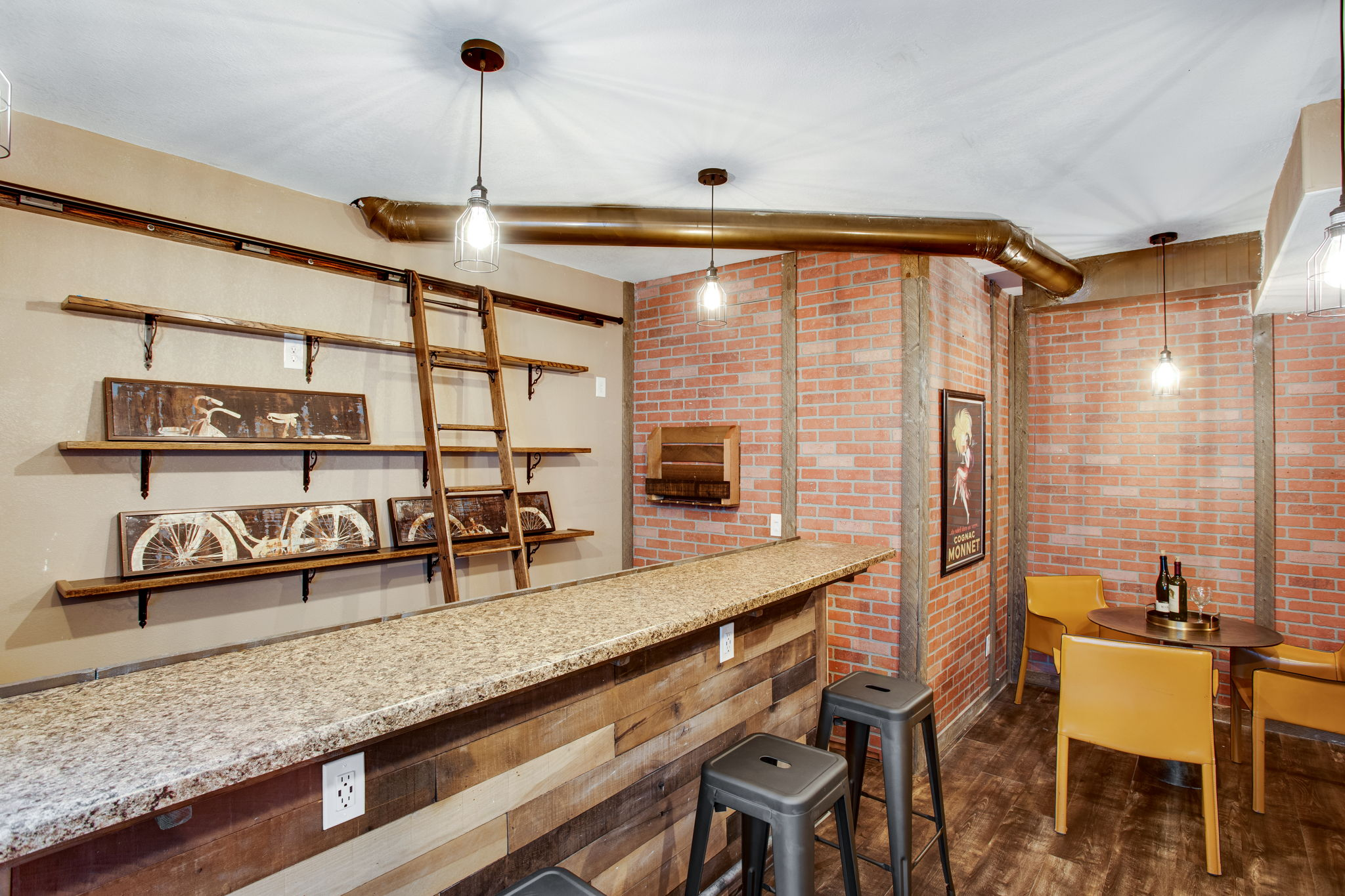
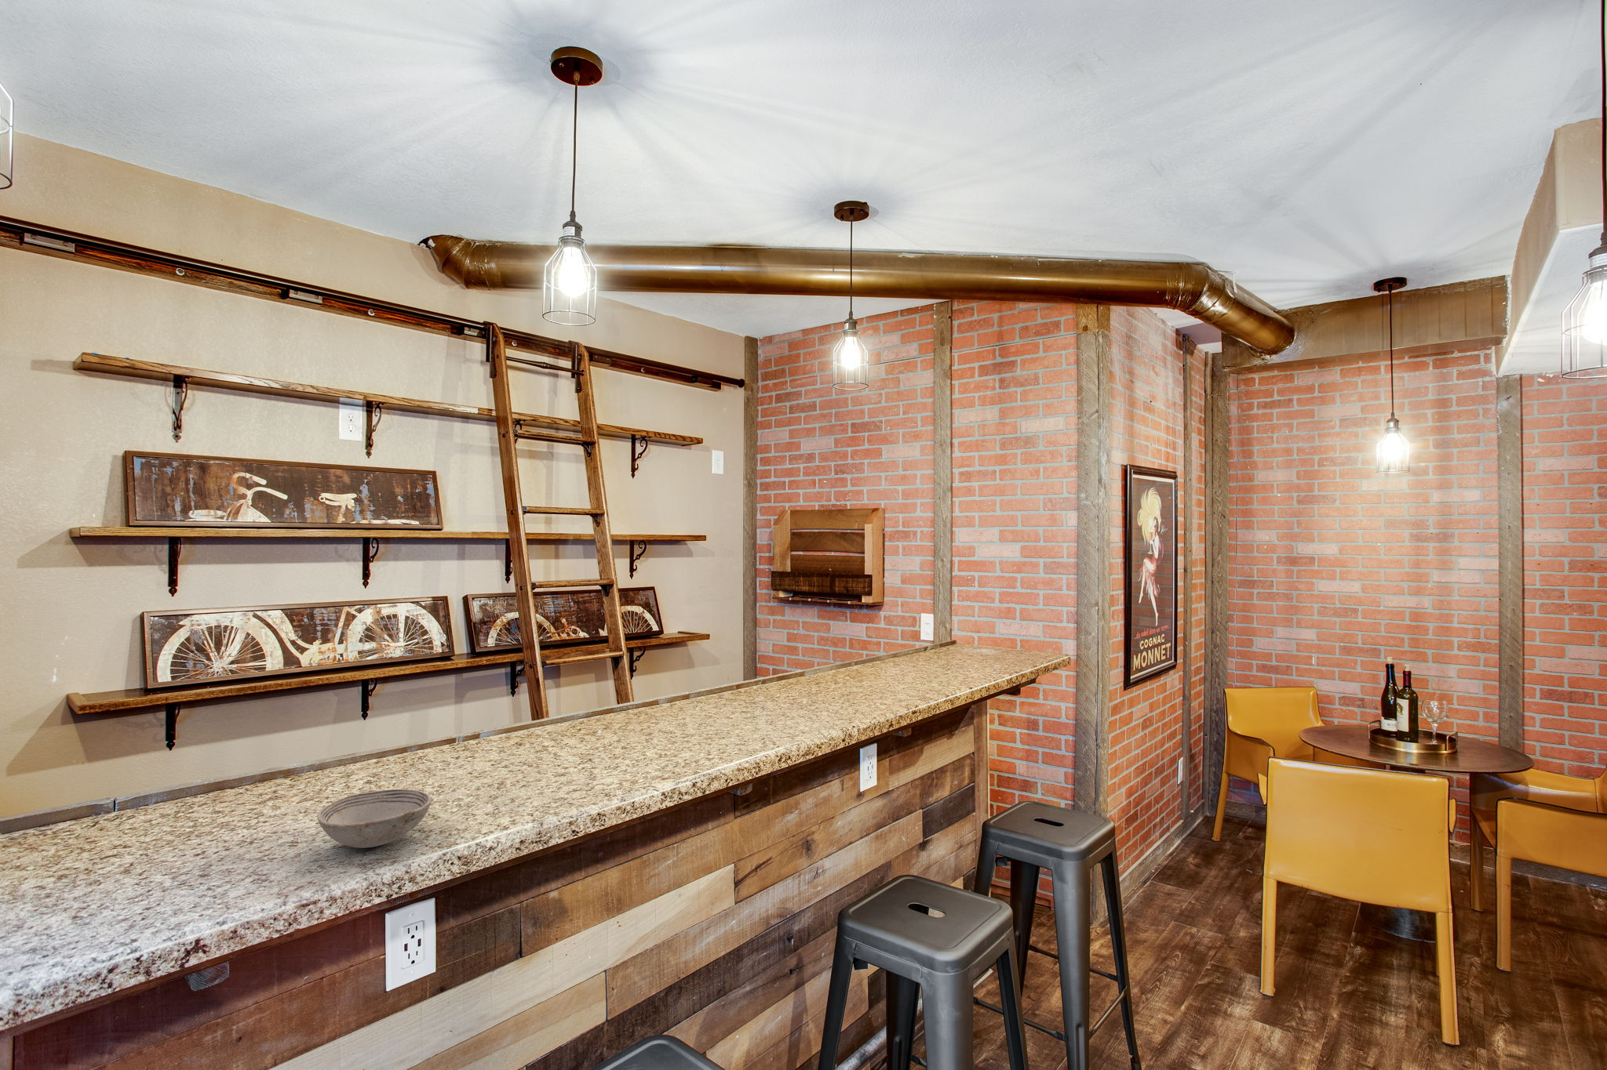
+ bowl [317,788,431,849]
